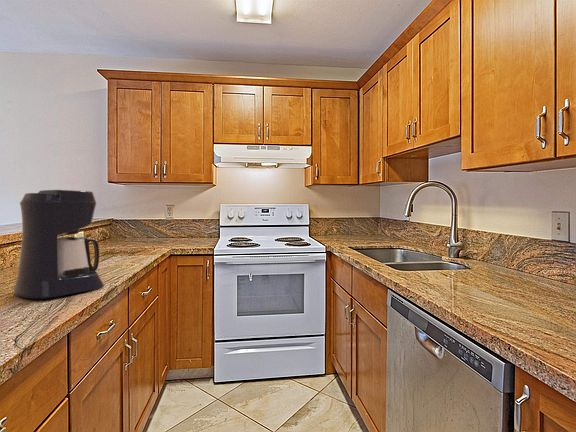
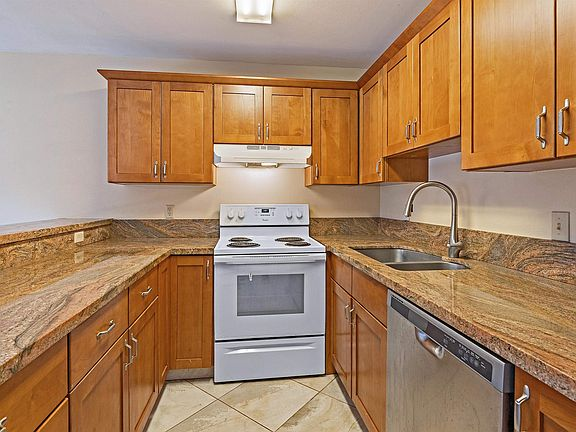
- coffee maker [13,189,105,300]
